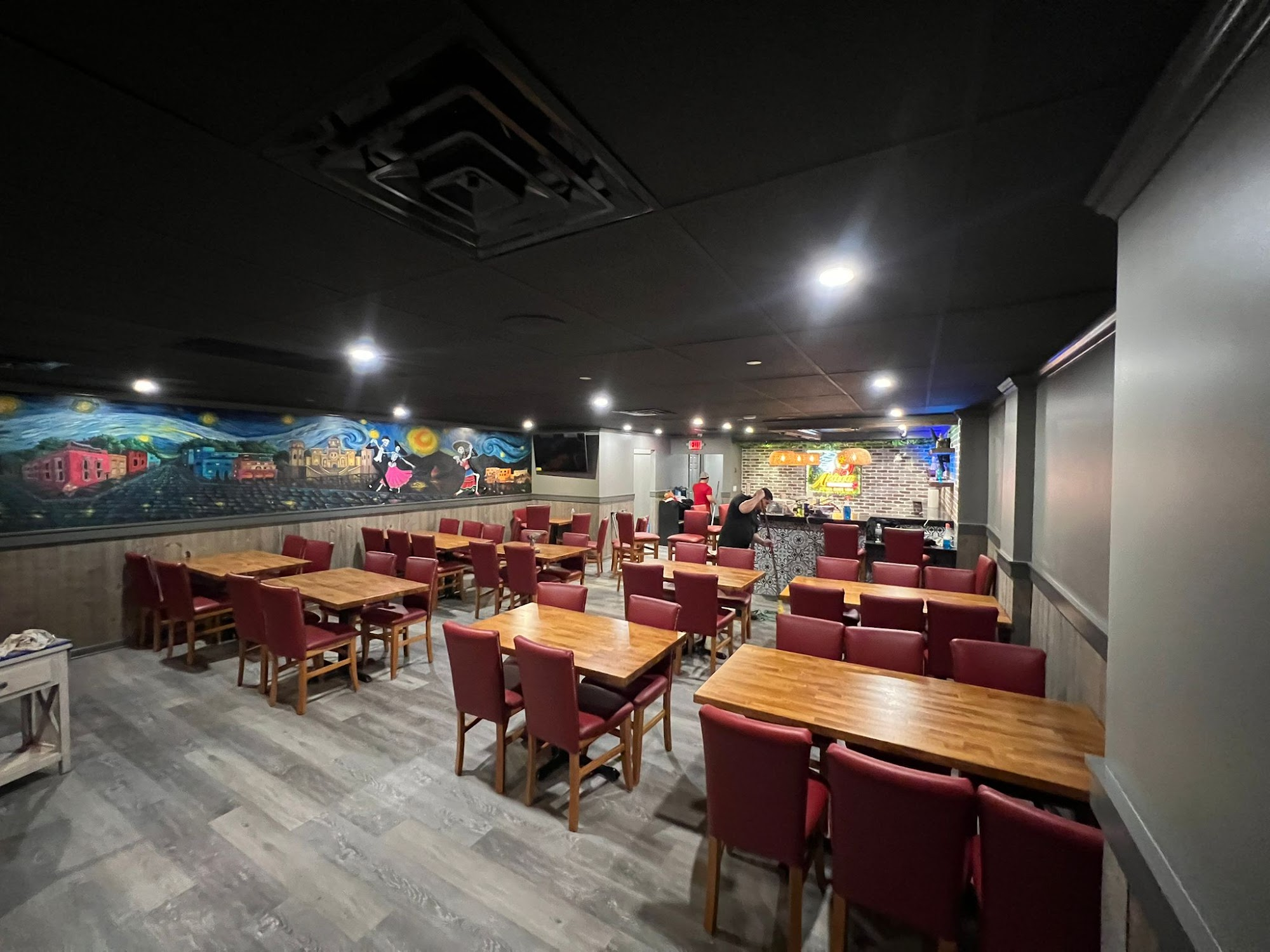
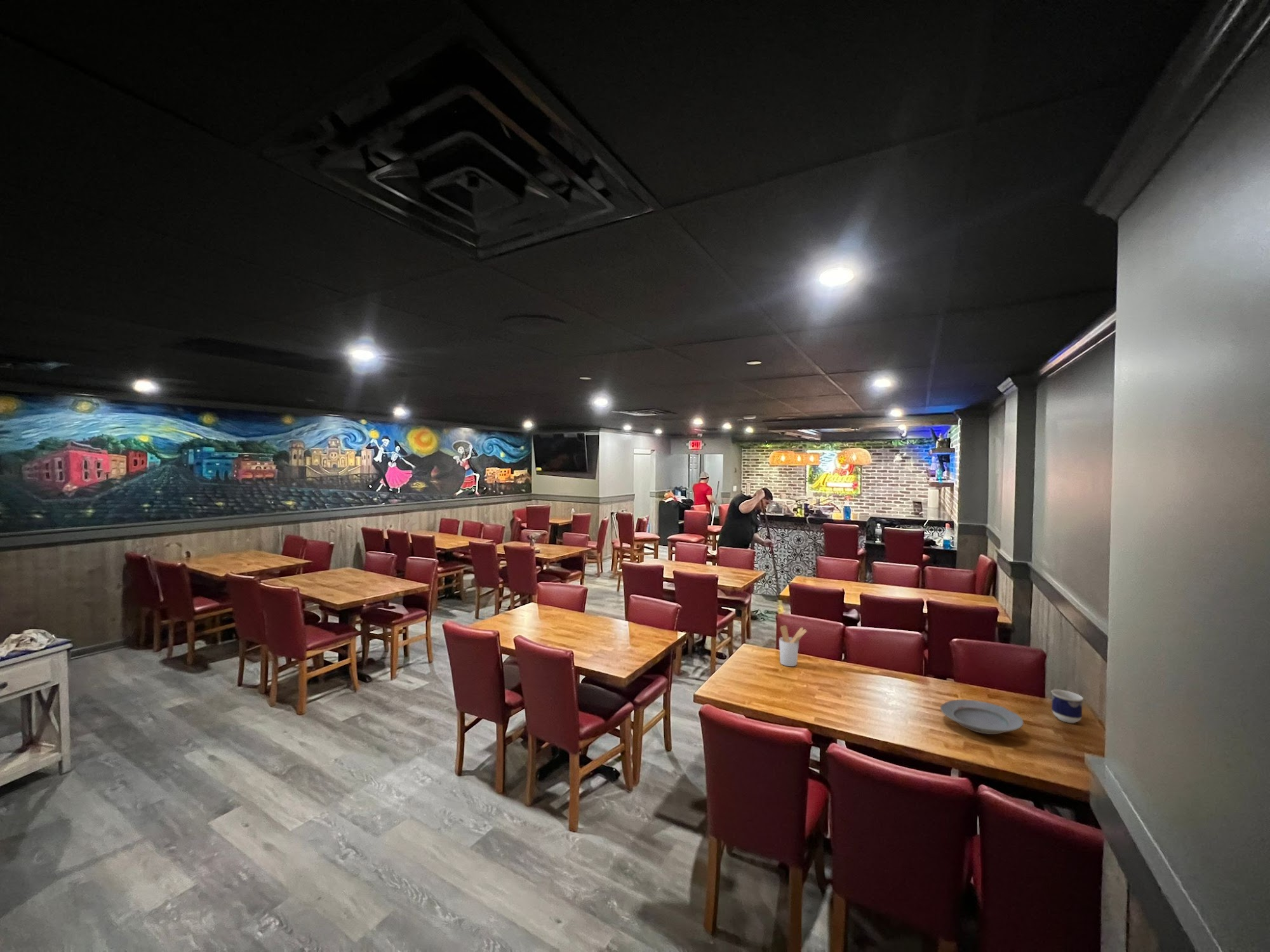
+ utensil holder [779,625,808,667]
+ cup [1050,689,1084,724]
+ plate [940,699,1024,735]
